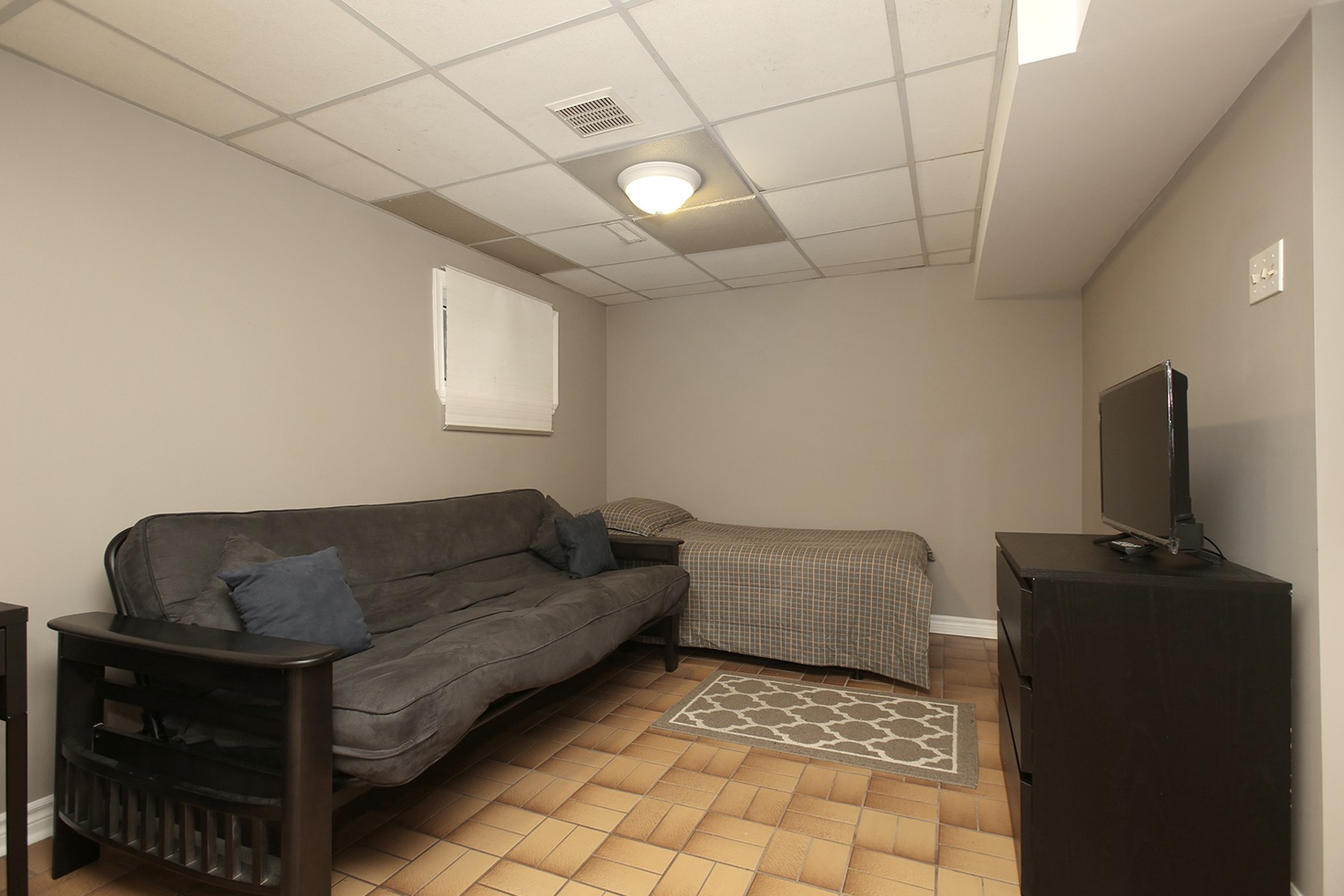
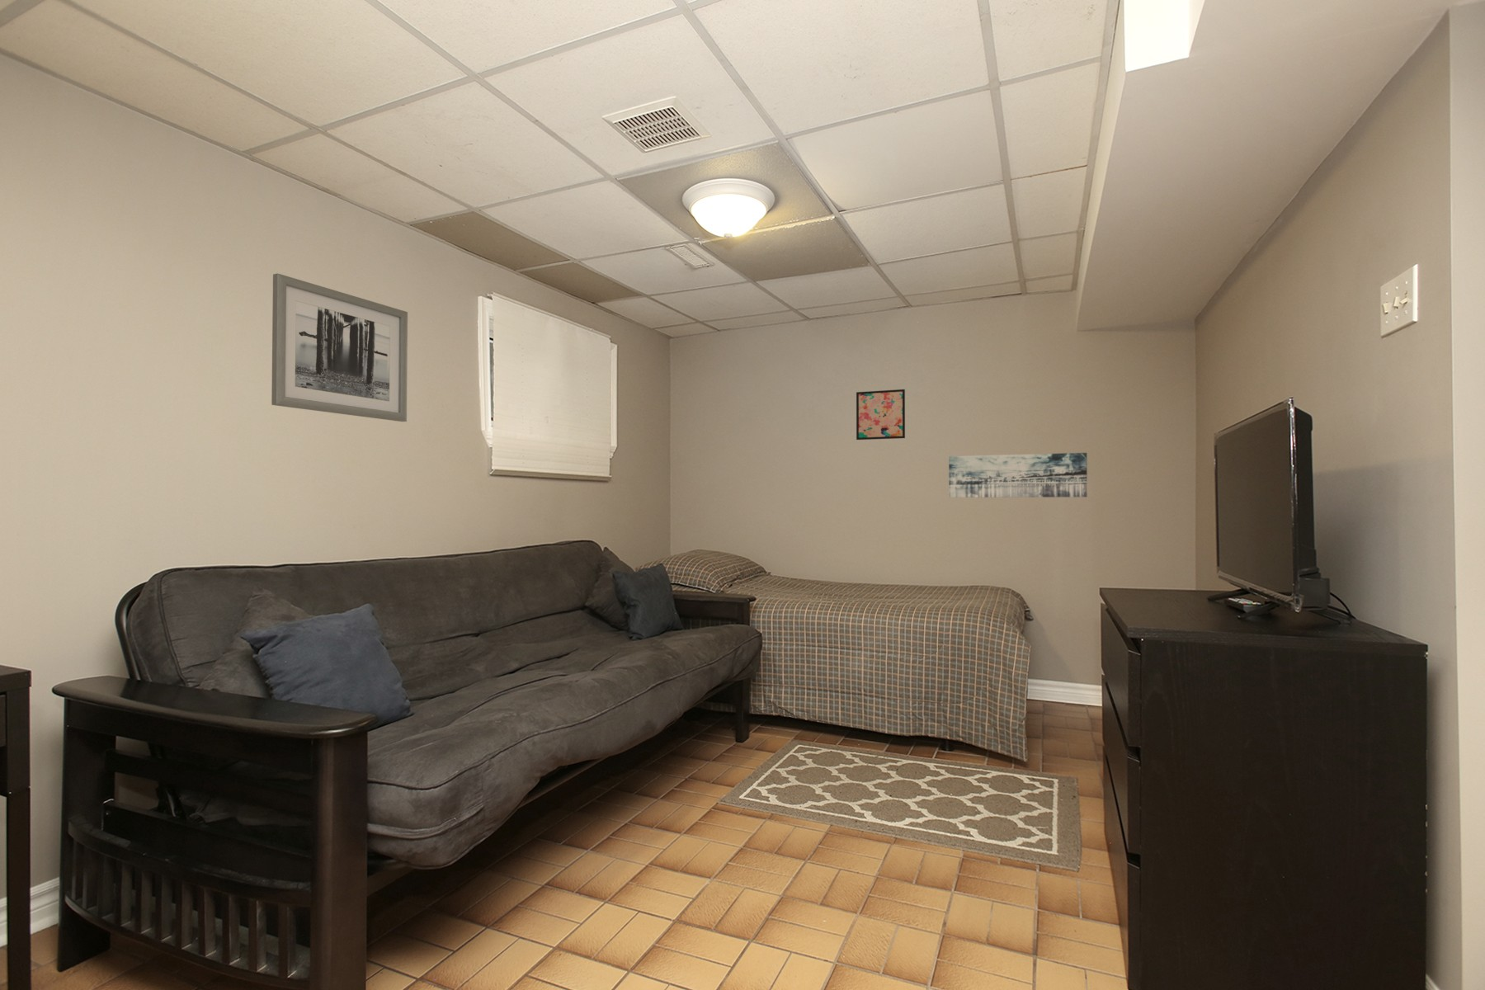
+ wall art [948,452,1088,498]
+ wall art [855,389,906,441]
+ wall art [271,273,409,422]
